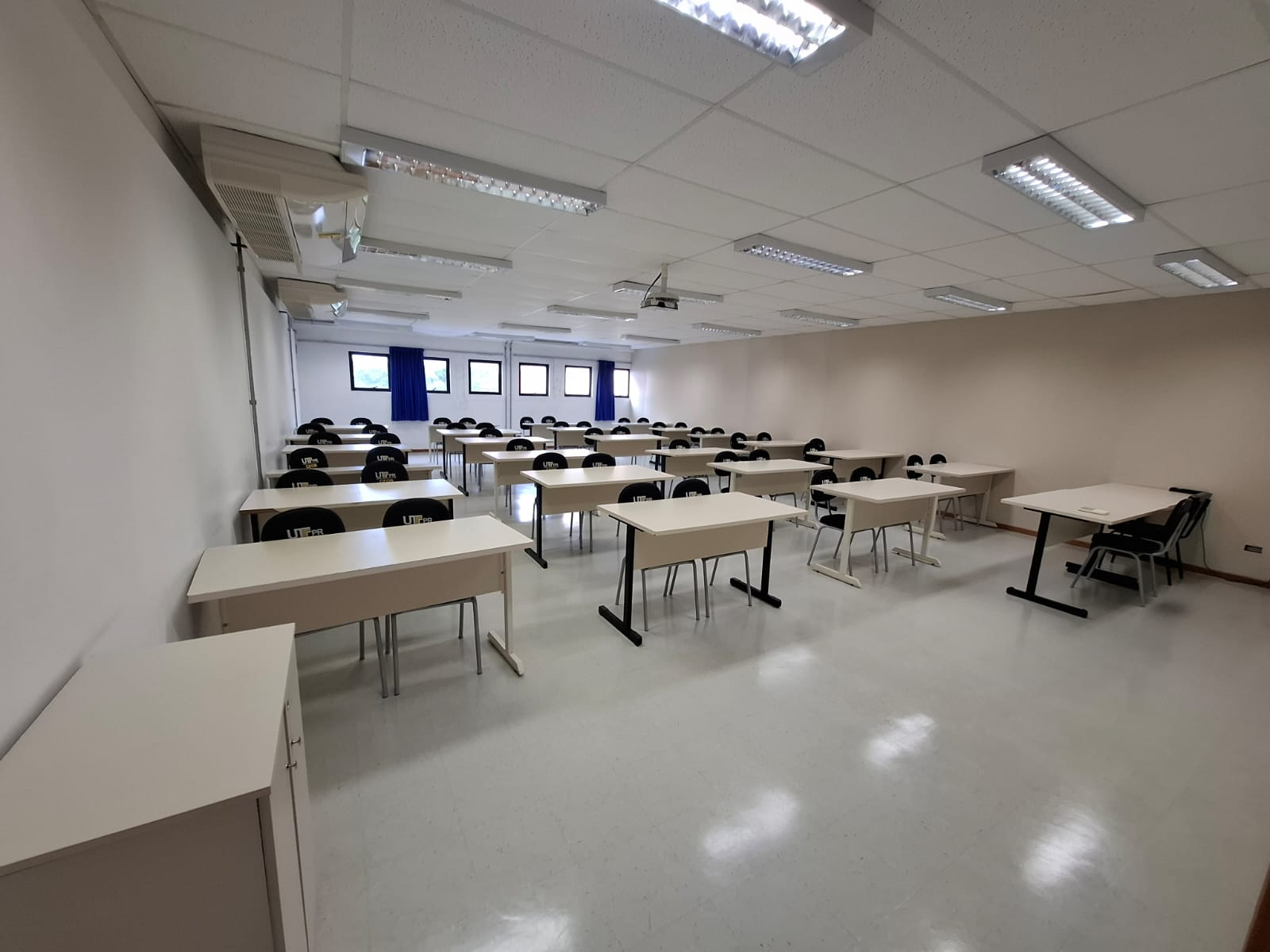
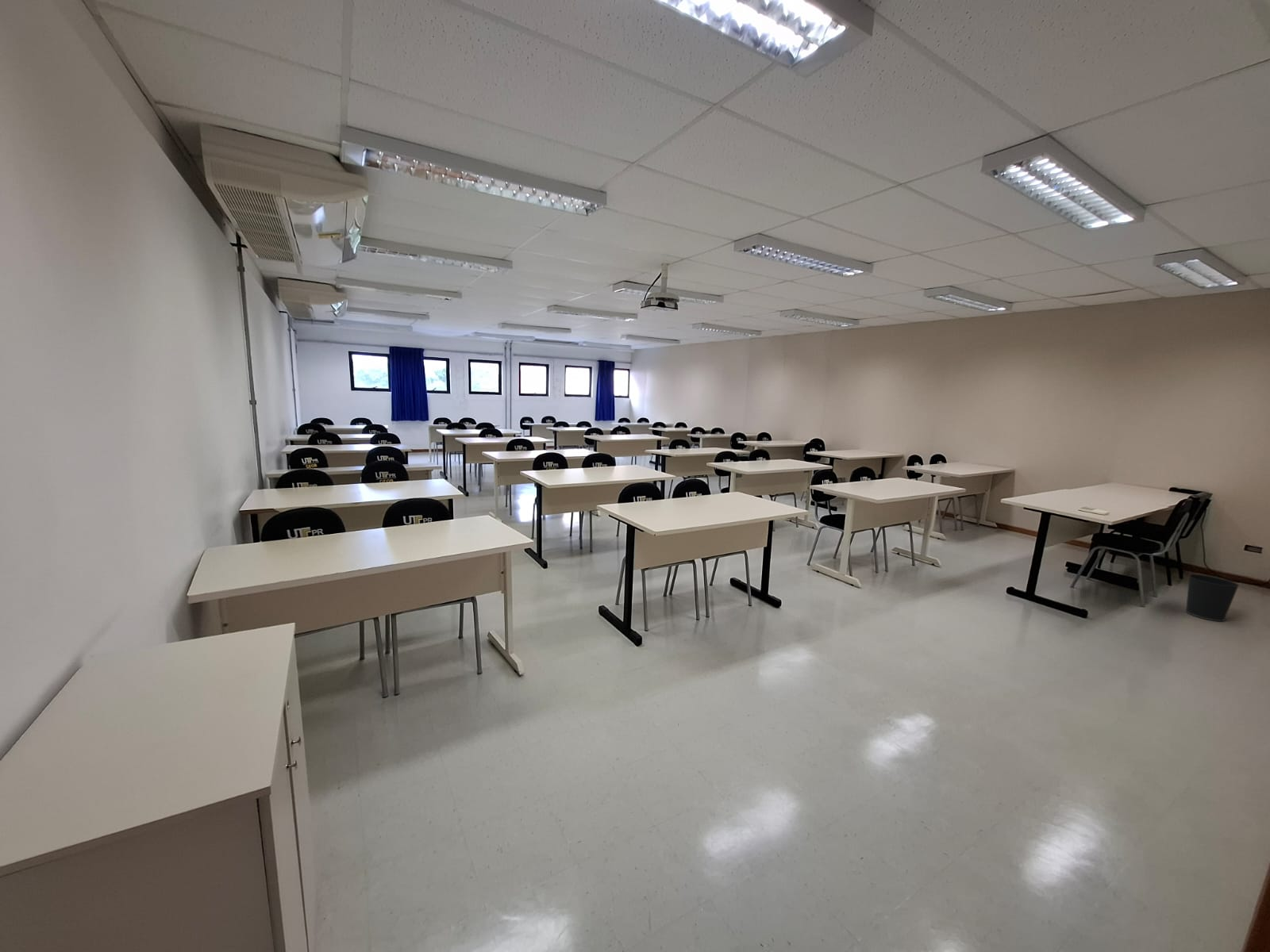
+ wastebasket [1185,574,1241,622]
